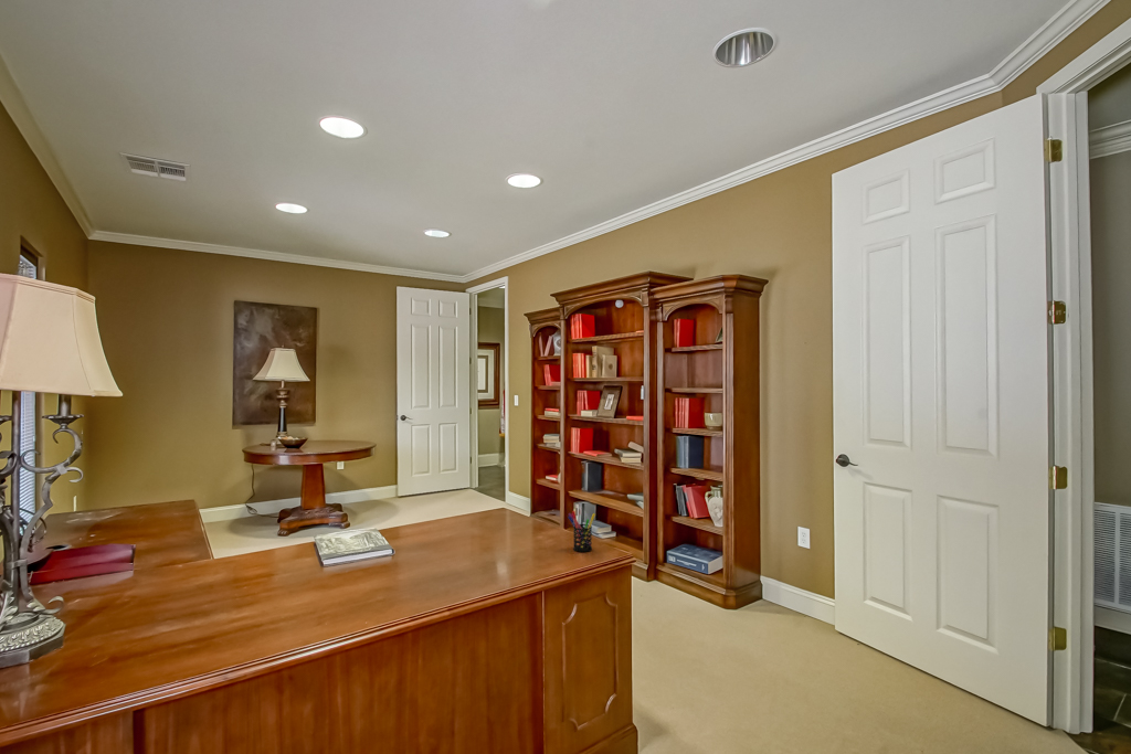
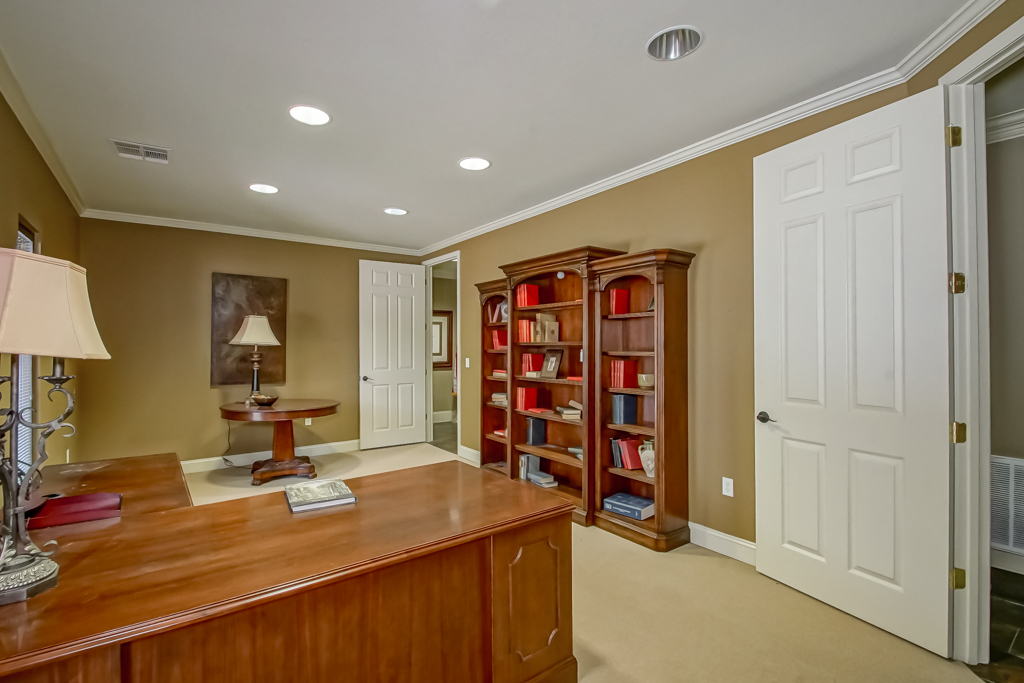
- pen holder [567,510,596,553]
